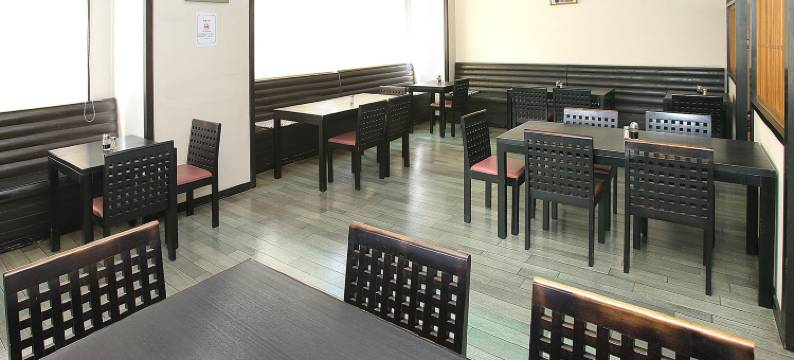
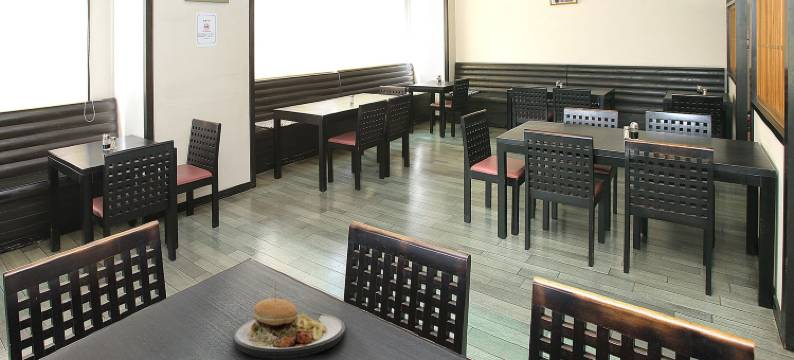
+ plate [232,282,346,359]
